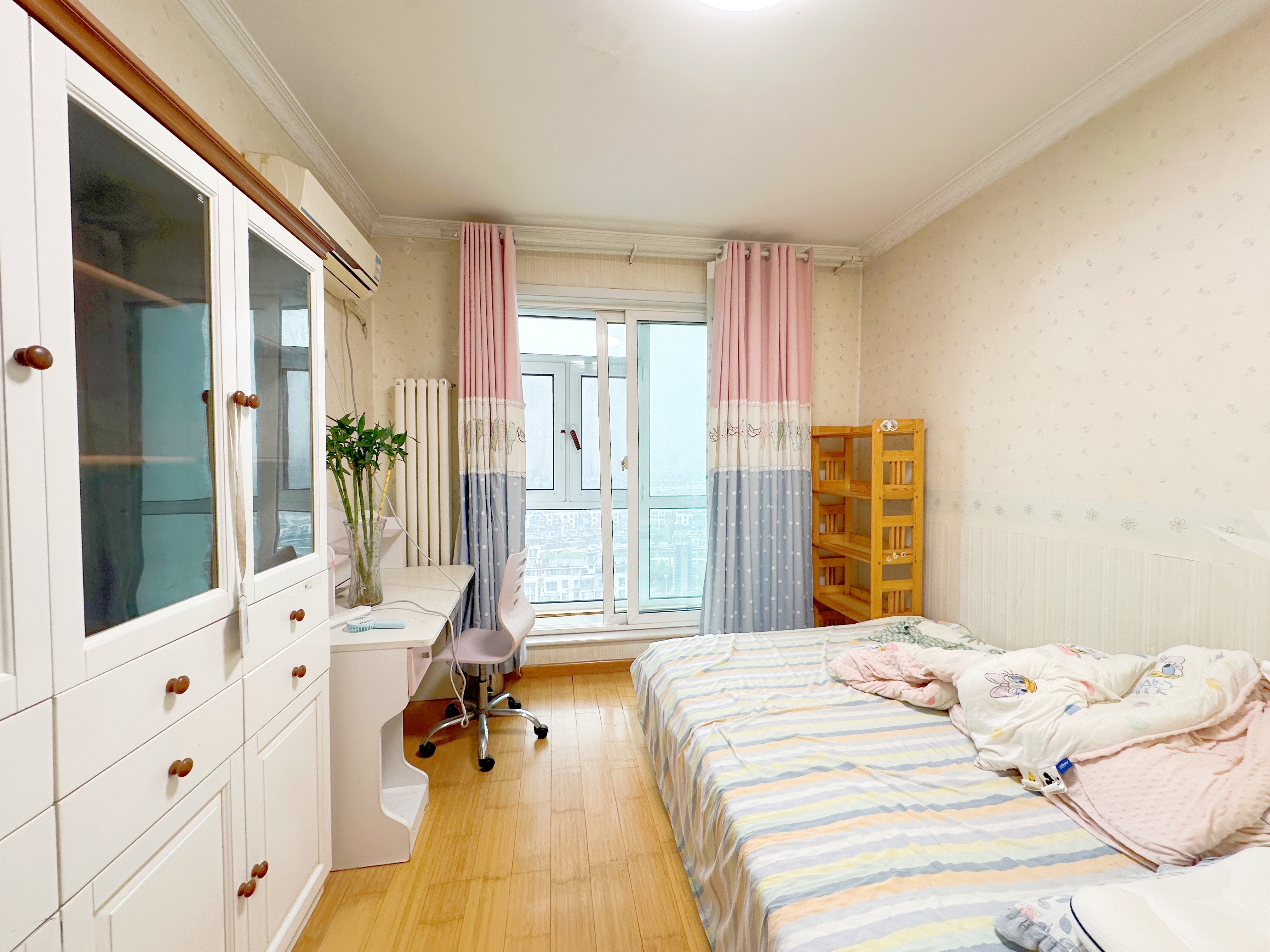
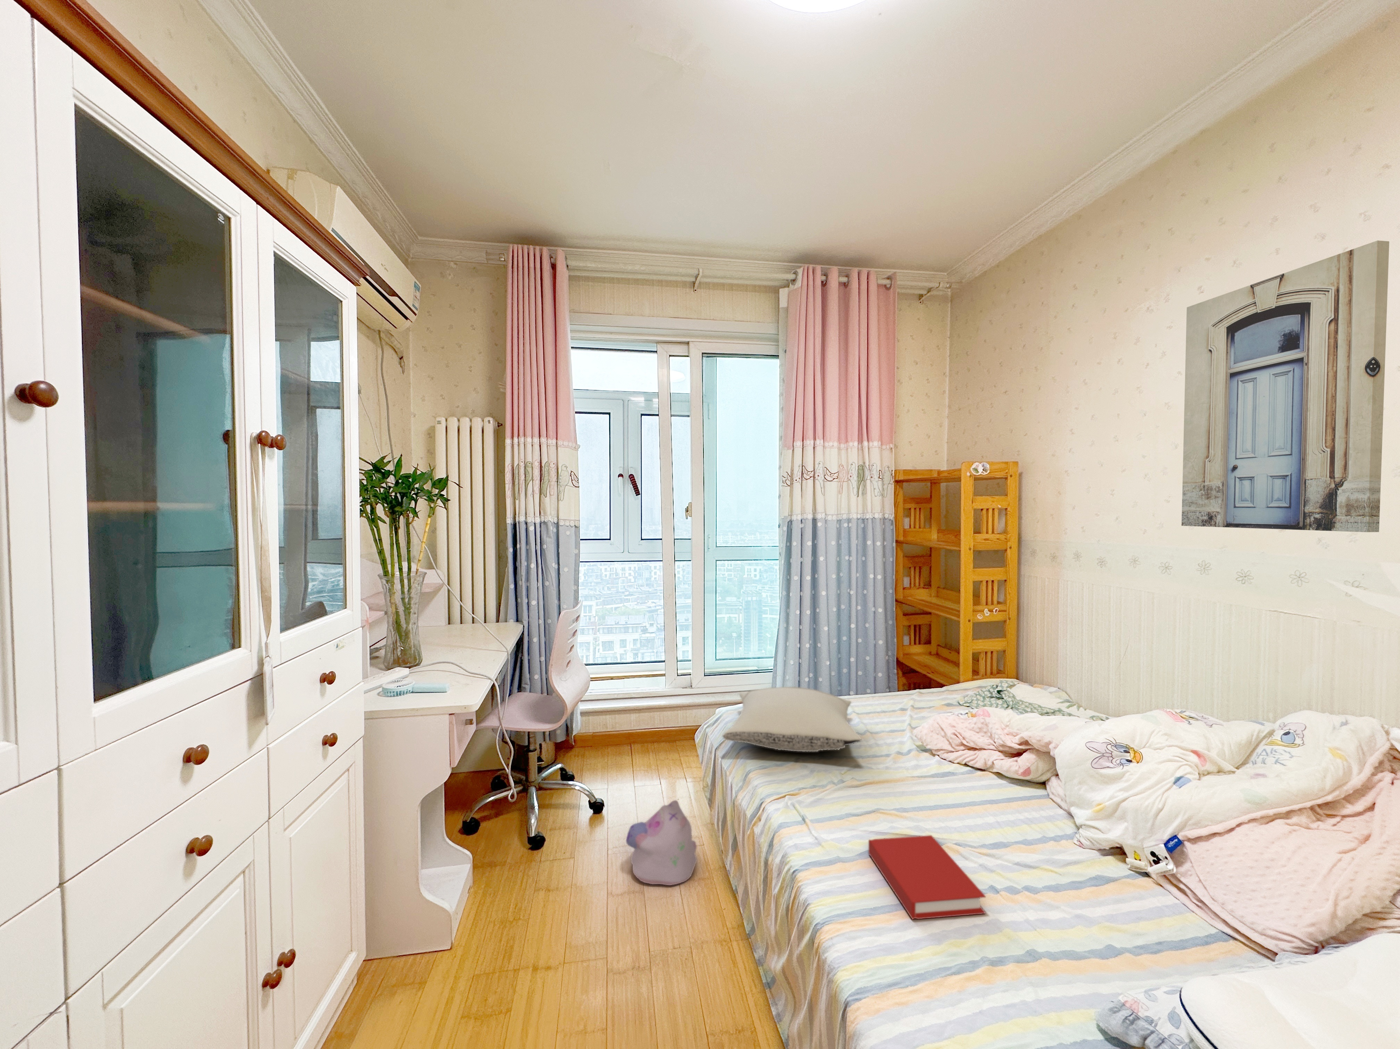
+ pillow [722,686,861,753]
+ wall art [1182,240,1390,532]
+ book [868,835,987,920]
+ plush toy [626,800,697,886]
